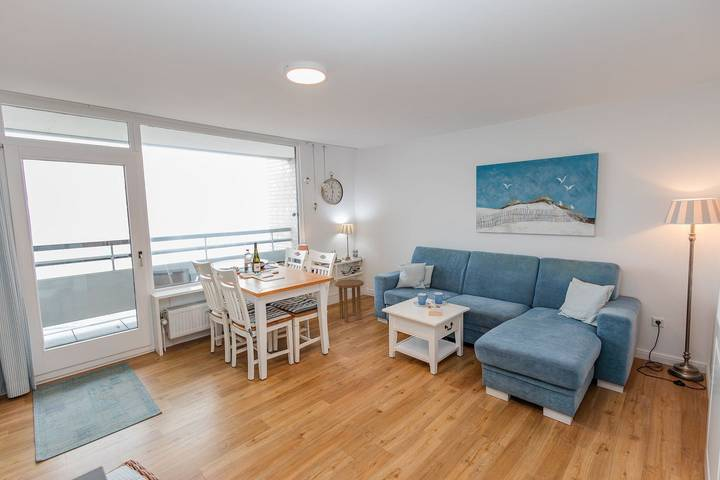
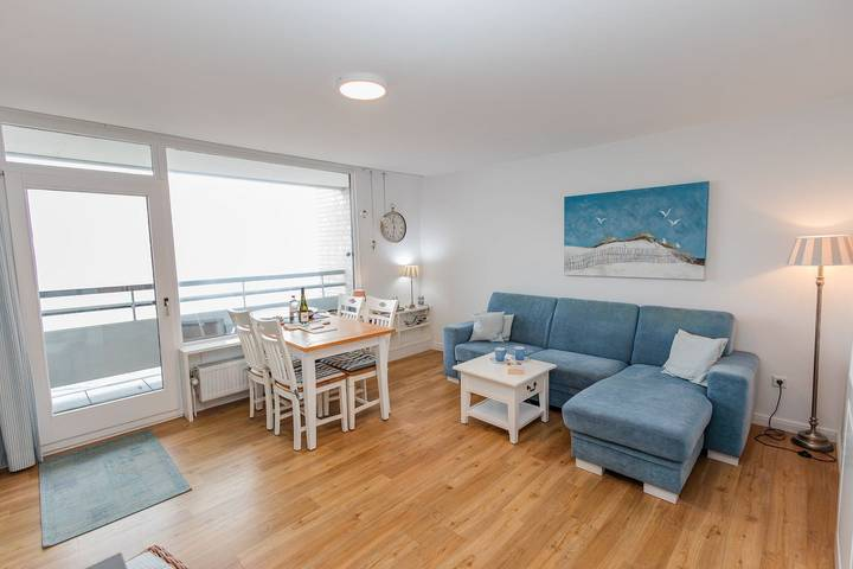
- side table [334,278,365,323]
